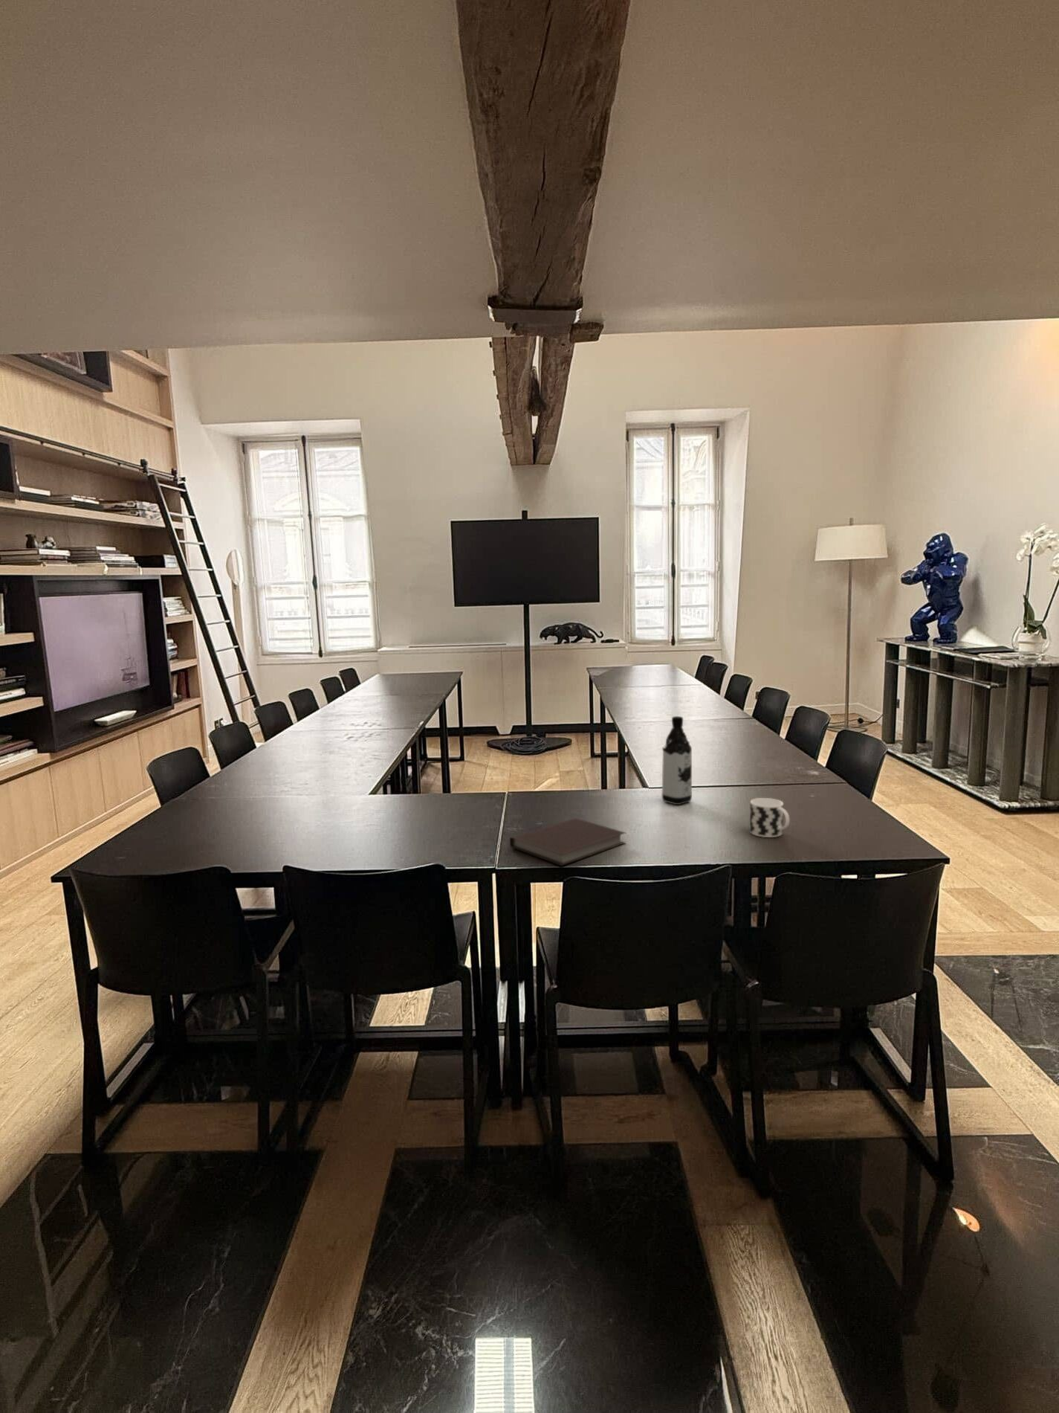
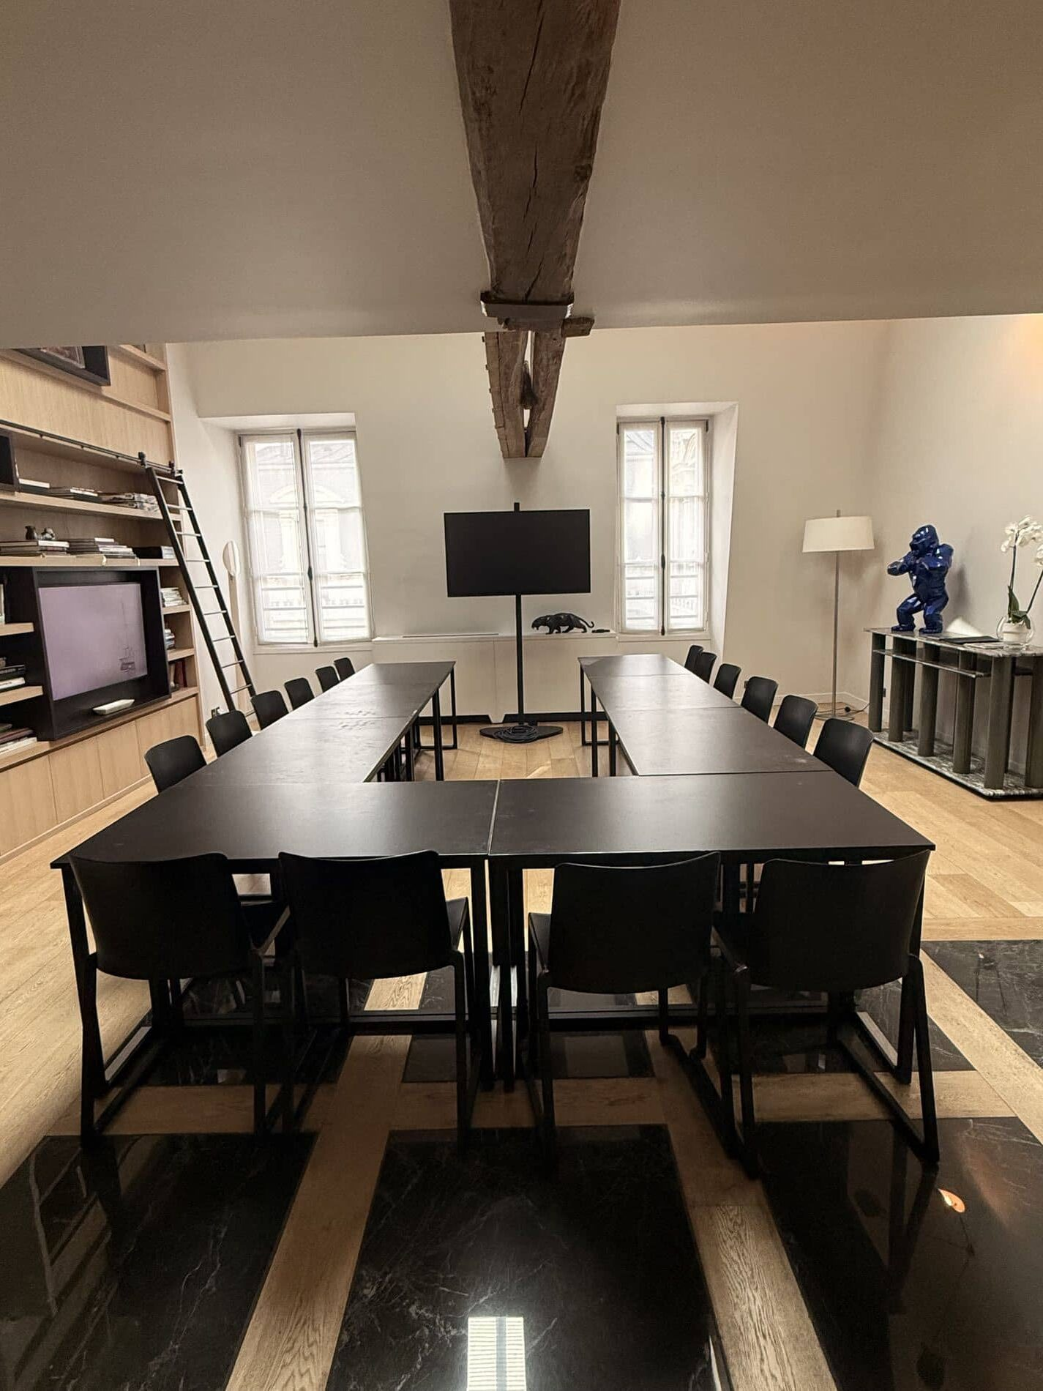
- water bottle [662,715,693,806]
- notebook [509,818,626,867]
- cup [749,798,790,838]
